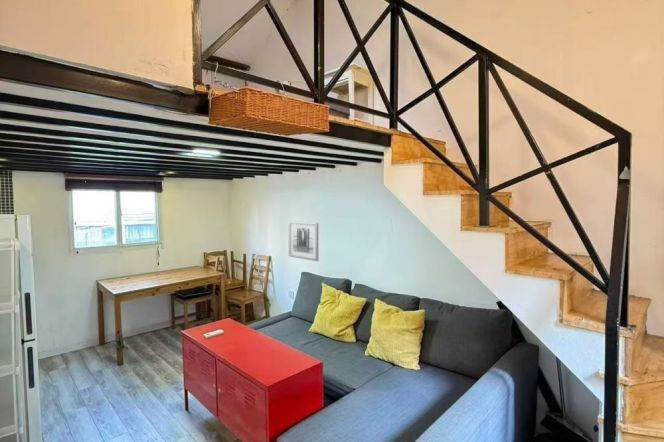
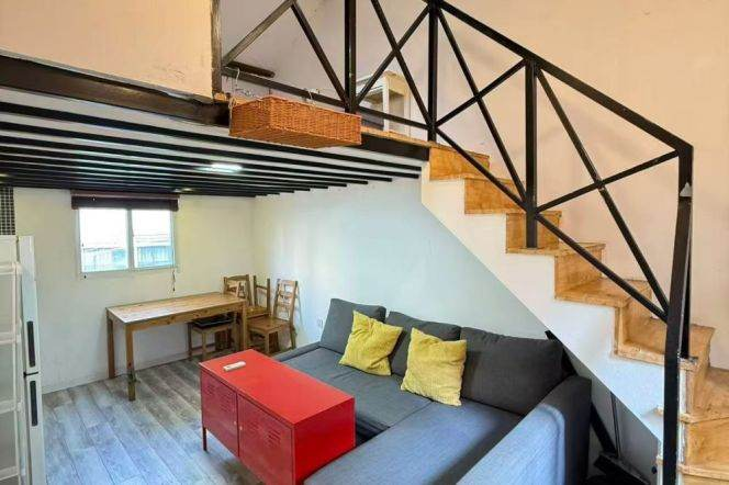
- wall art [288,220,319,262]
